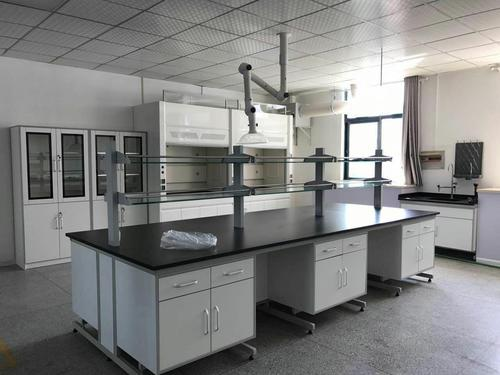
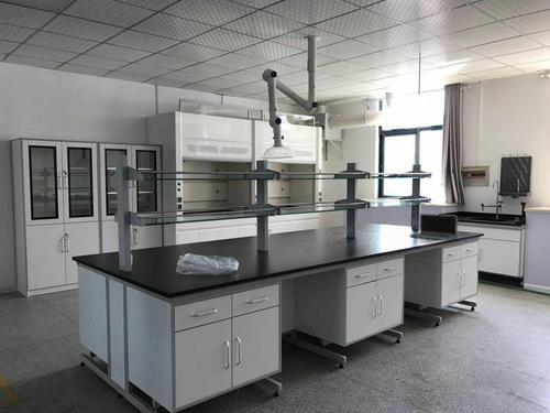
+ laptop [409,213,459,241]
